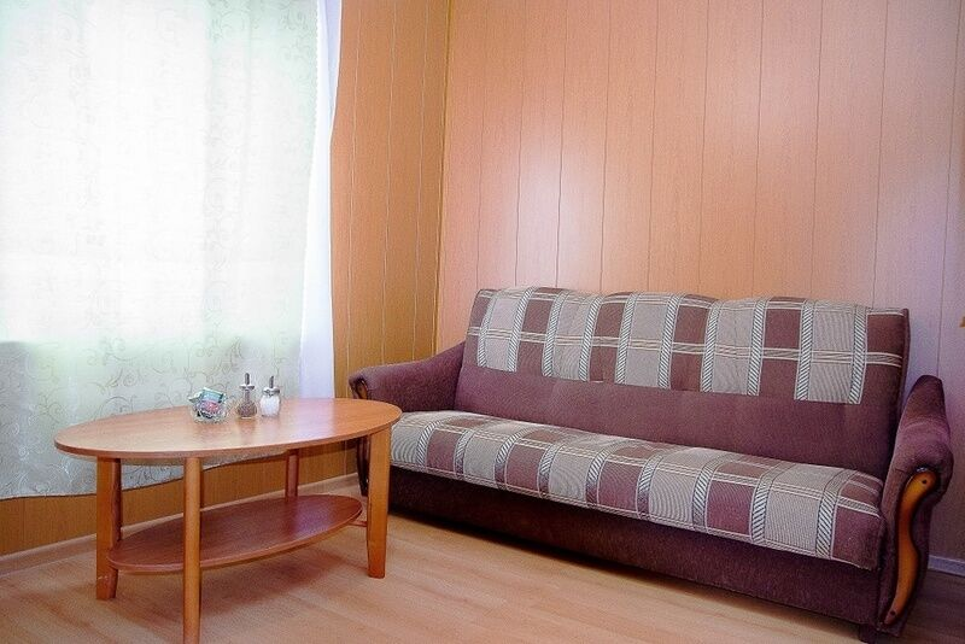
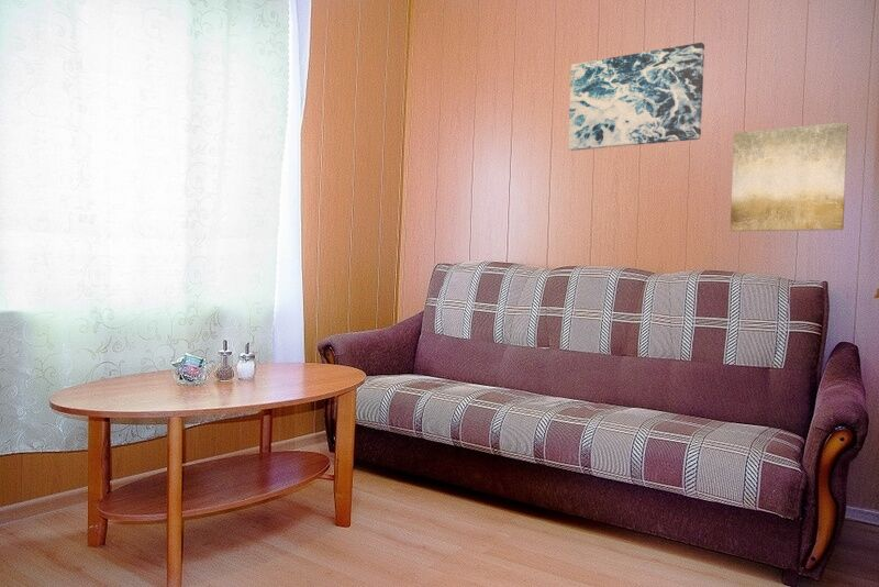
+ wall art [567,42,705,152]
+ wall art [730,122,849,232]
